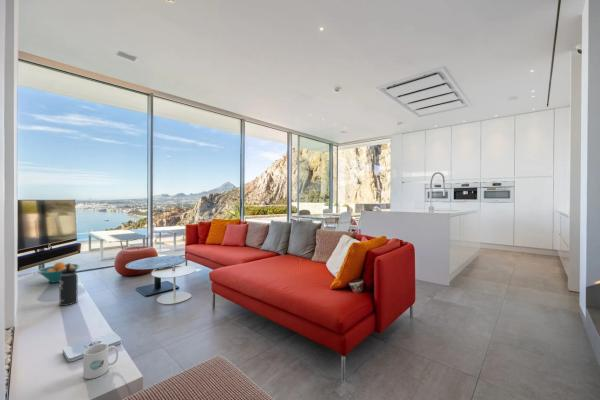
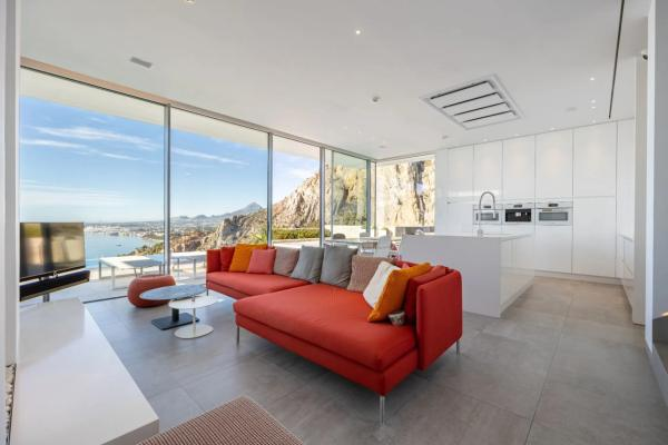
- notepad [62,331,122,363]
- fruit bowl [36,261,81,284]
- mug [83,344,119,380]
- thermos bottle [58,262,79,307]
